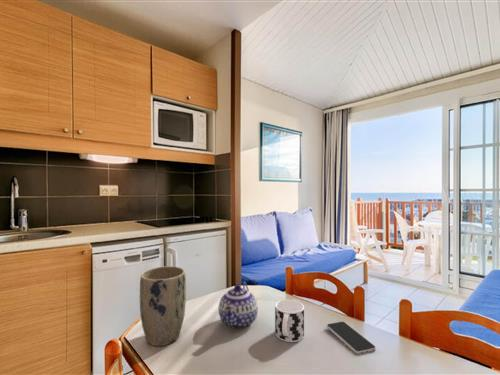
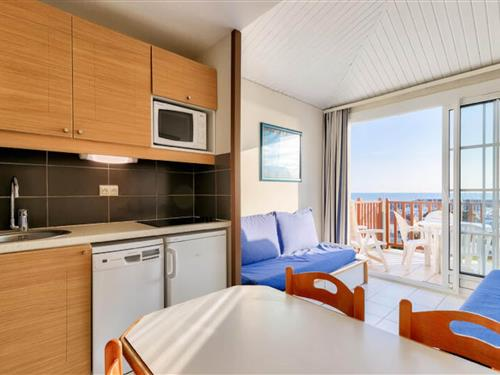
- plant pot [139,265,187,347]
- smartphone [326,321,377,355]
- cup [274,299,305,343]
- teapot [218,280,259,330]
